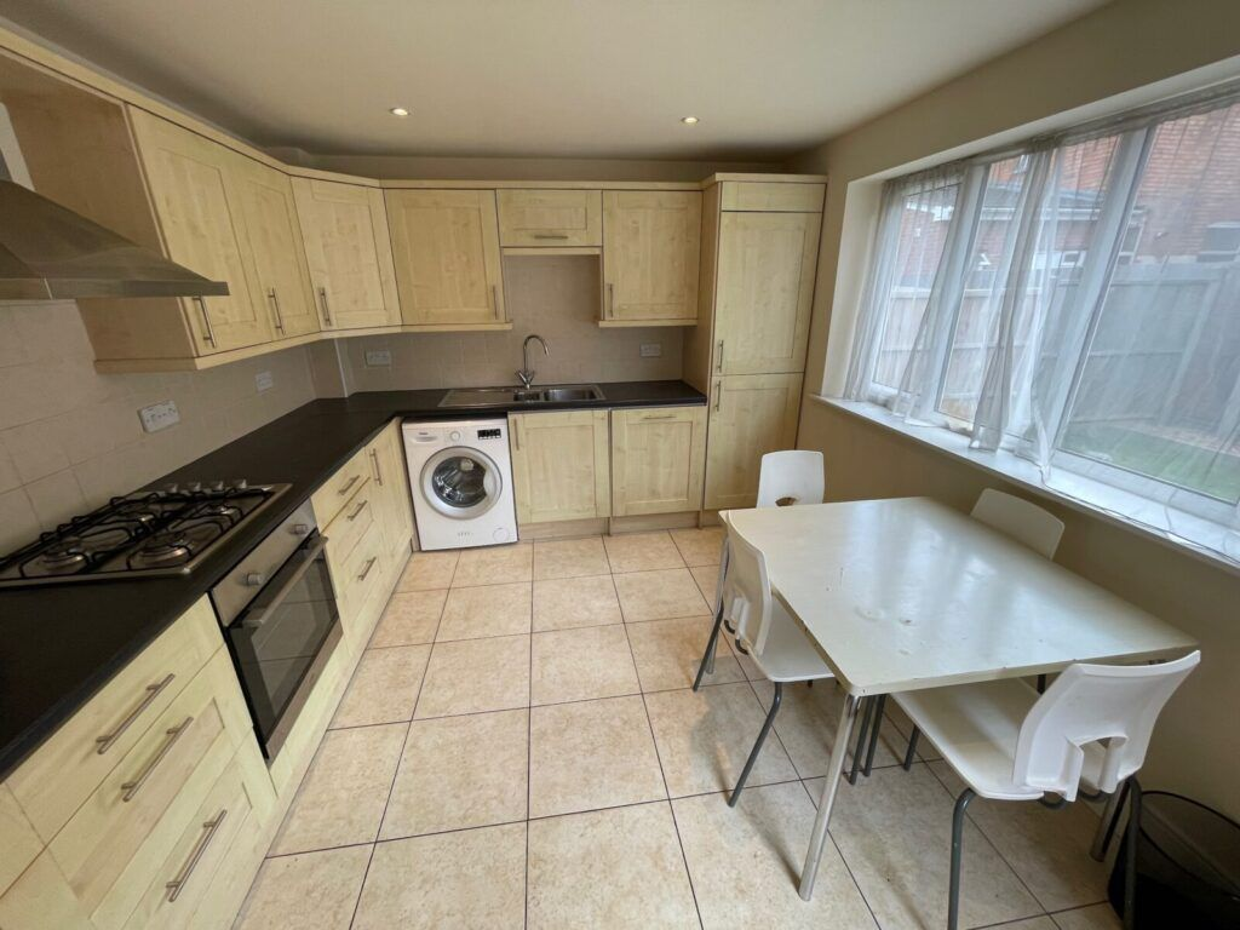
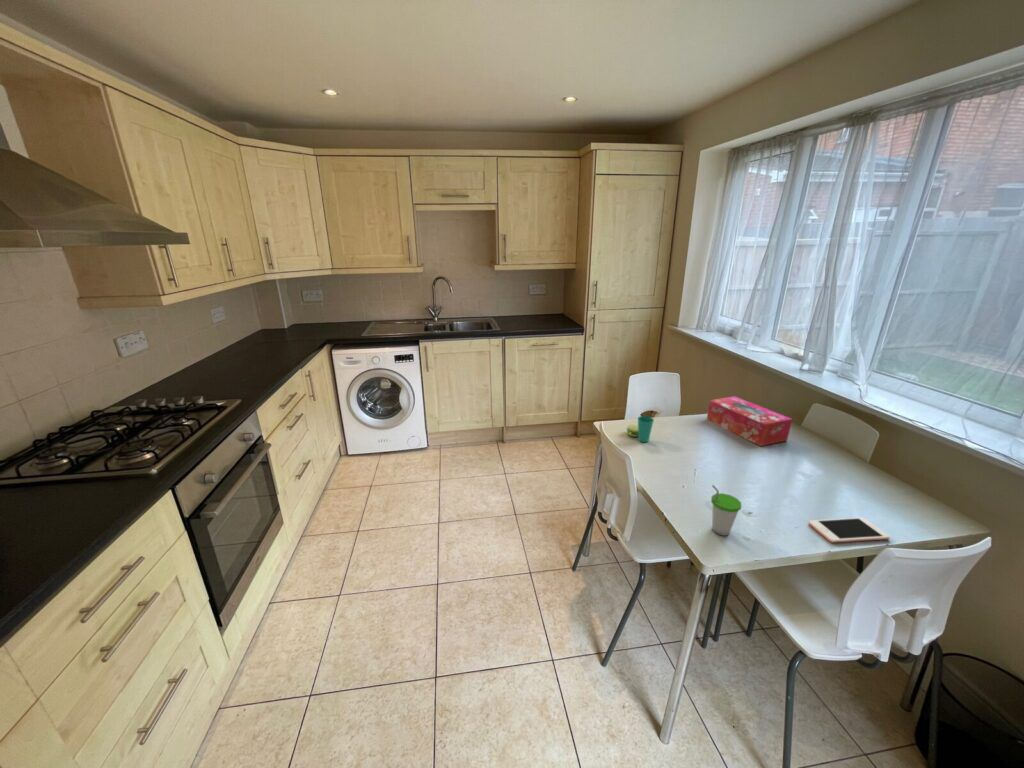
+ cup [625,415,655,443]
+ tissue box [706,395,793,447]
+ cup [710,484,742,537]
+ cell phone [807,517,891,544]
